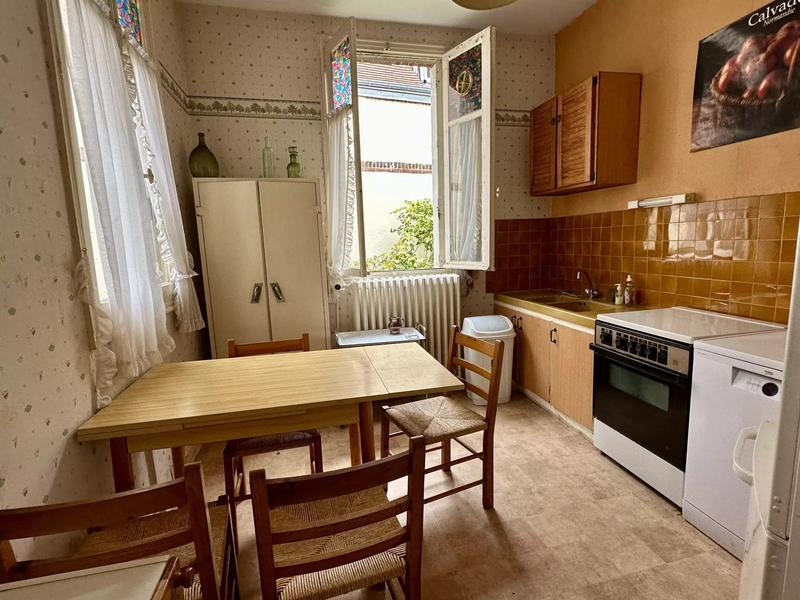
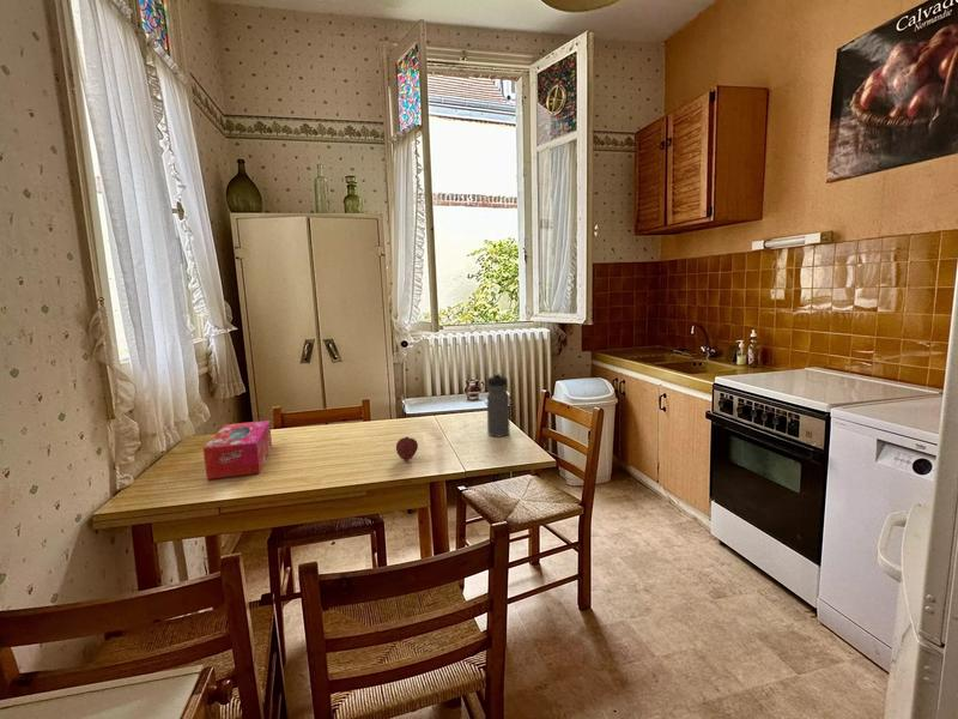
+ water bottle [486,371,511,437]
+ tissue box [202,419,273,481]
+ fruit [395,436,419,461]
